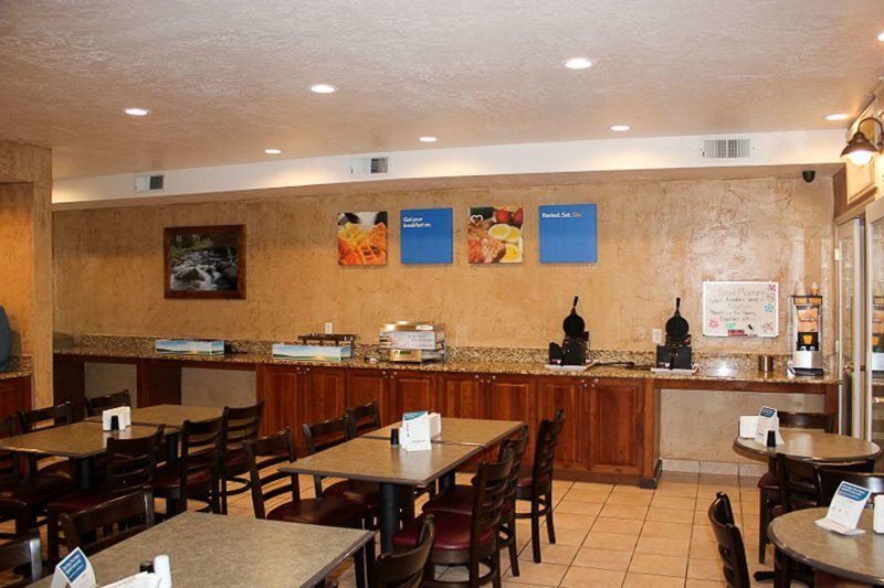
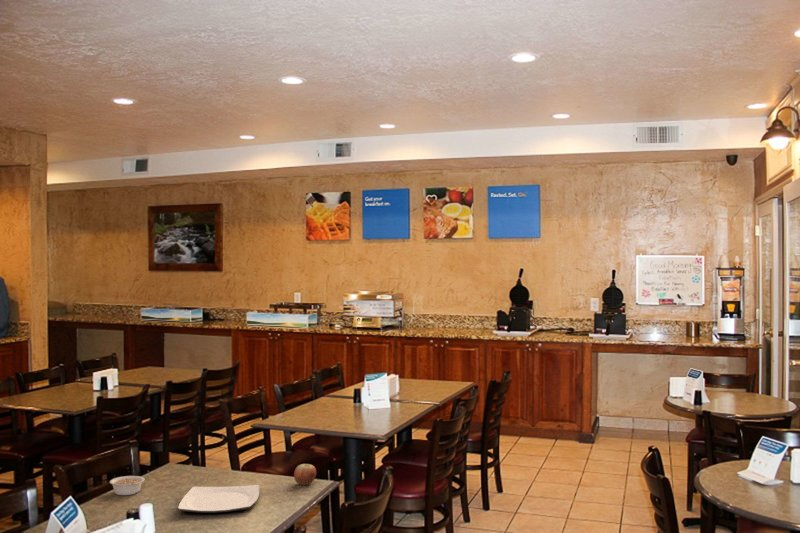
+ legume [109,475,146,496]
+ apple [293,463,317,486]
+ plate [177,484,260,514]
